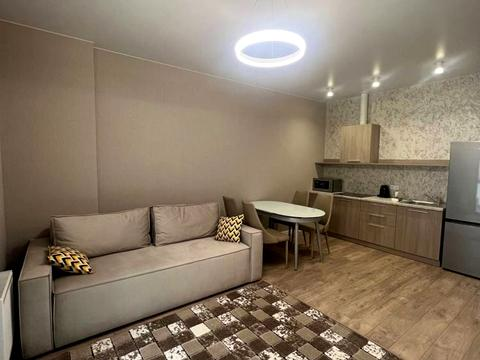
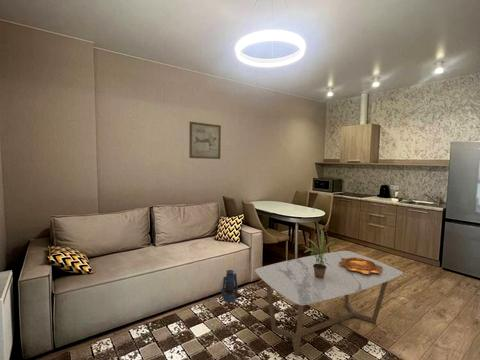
+ coffee table [254,250,404,357]
+ decorative bowl [339,257,383,274]
+ lantern [219,269,239,303]
+ wall art [188,121,222,160]
+ potted plant [304,229,337,278]
